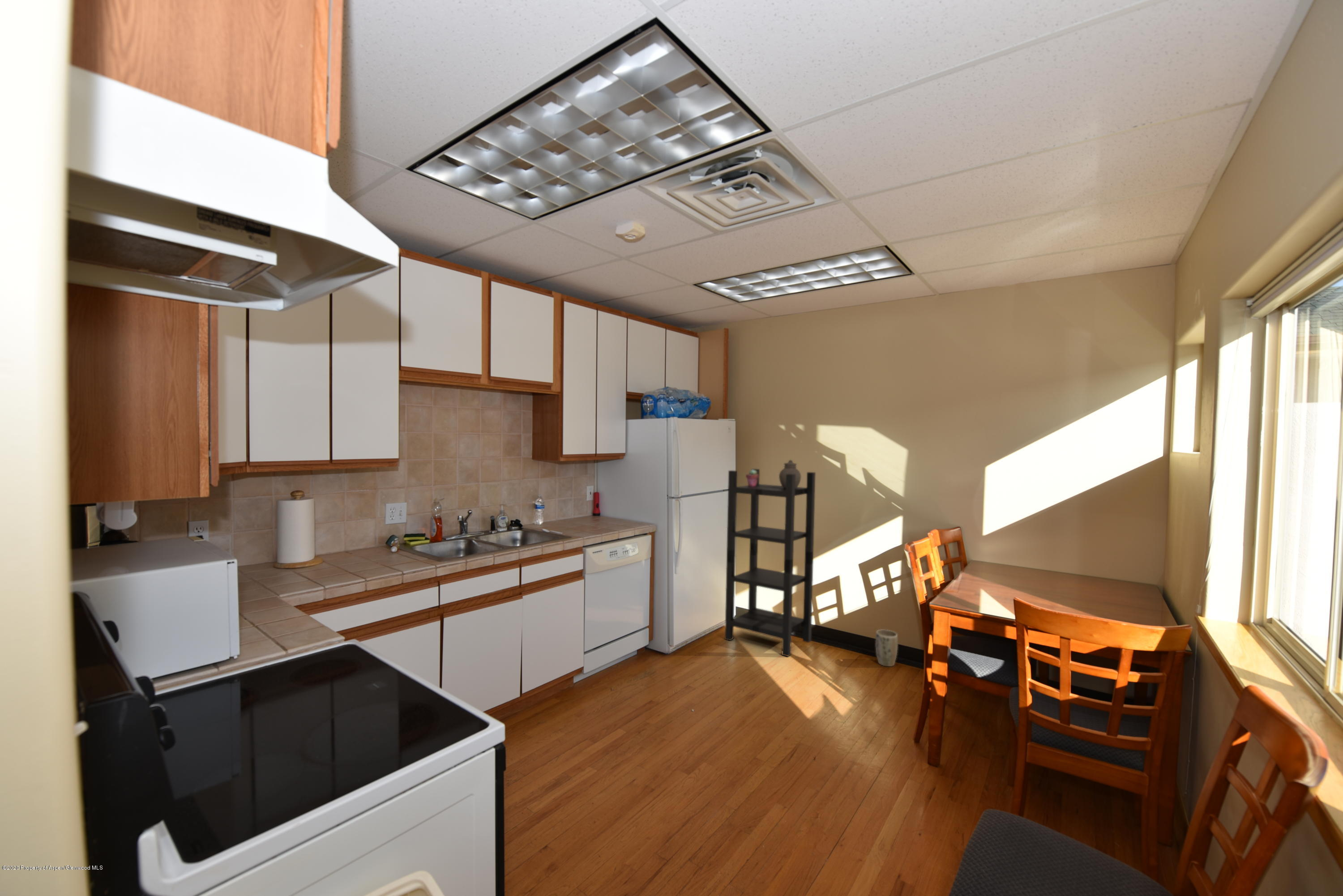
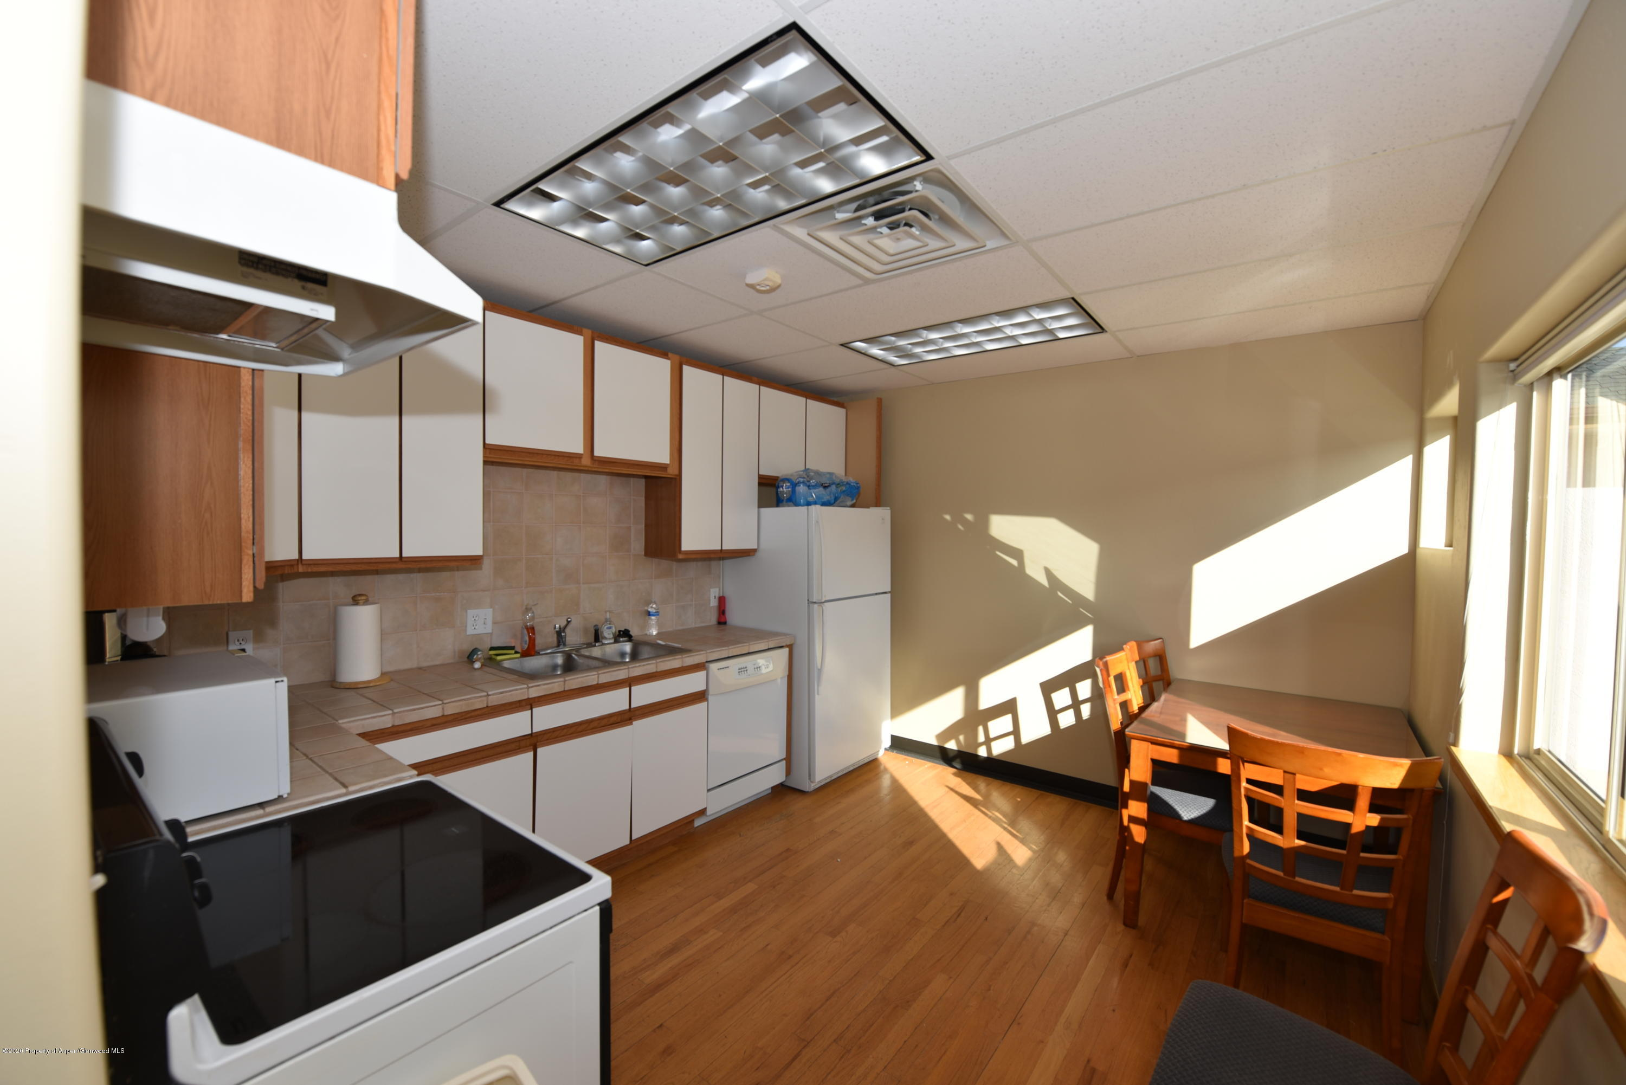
- jar [778,460,801,489]
- potted succulent [745,469,758,486]
- plant pot [875,629,898,667]
- shelving unit [724,468,816,657]
